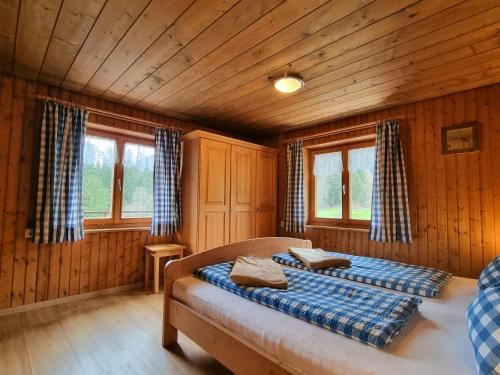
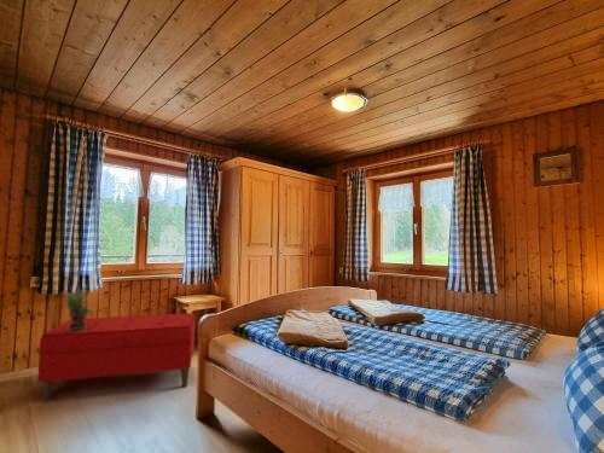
+ bench [36,312,197,402]
+ potted plant [64,284,94,332]
